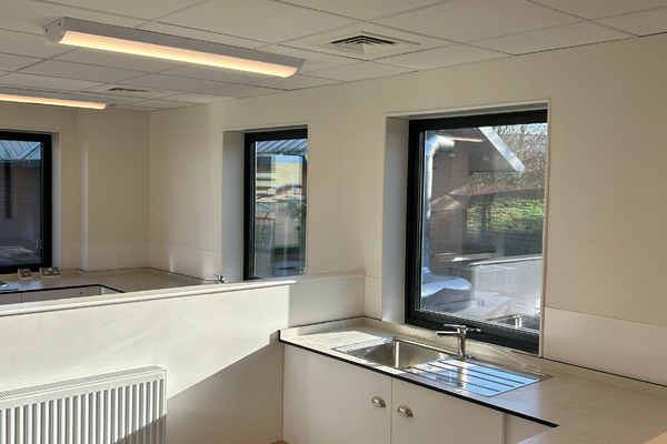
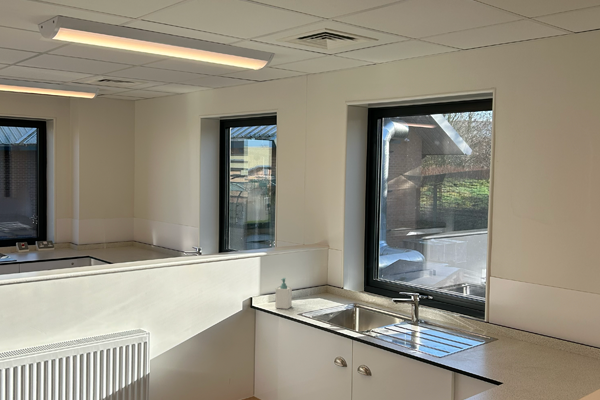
+ soap bottle [274,277,293,310]
